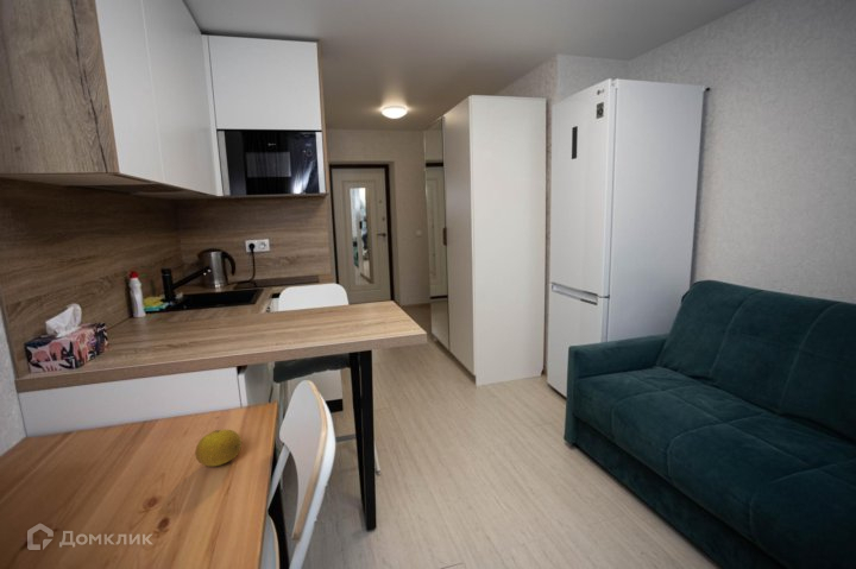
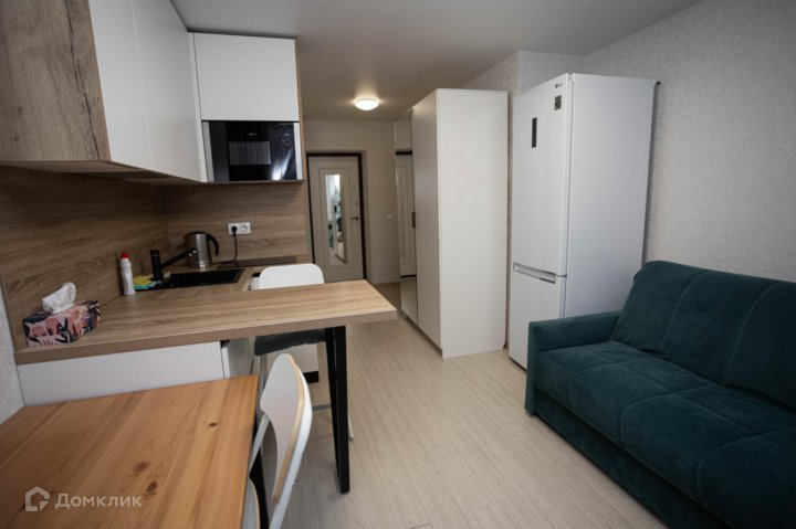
- fruit [194,429,243,468]
